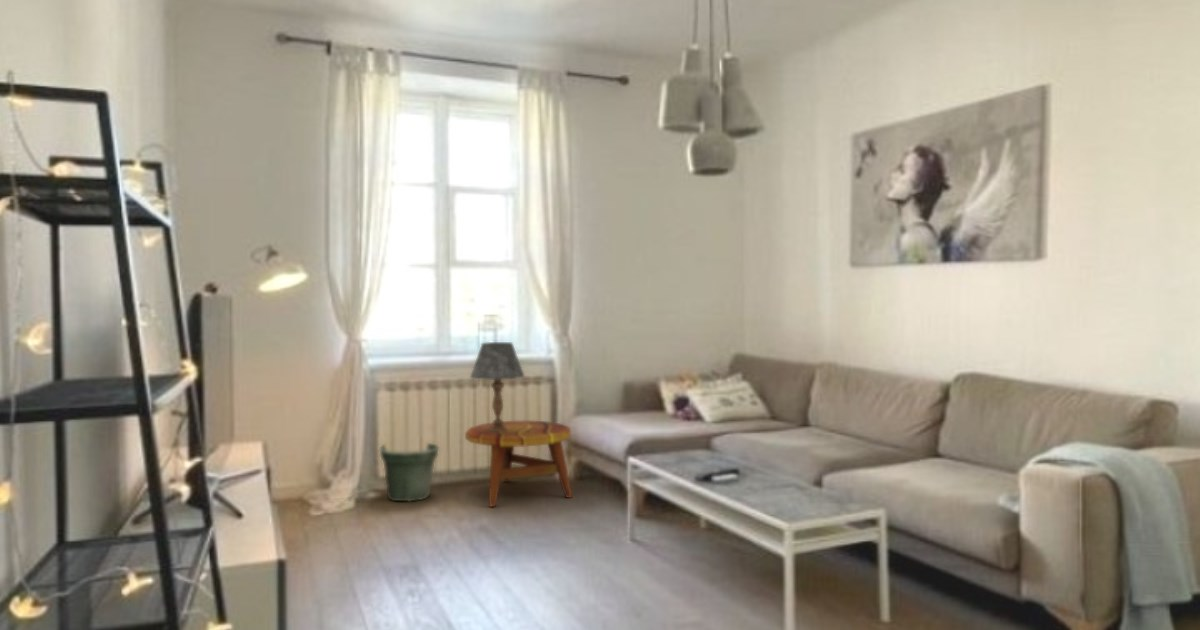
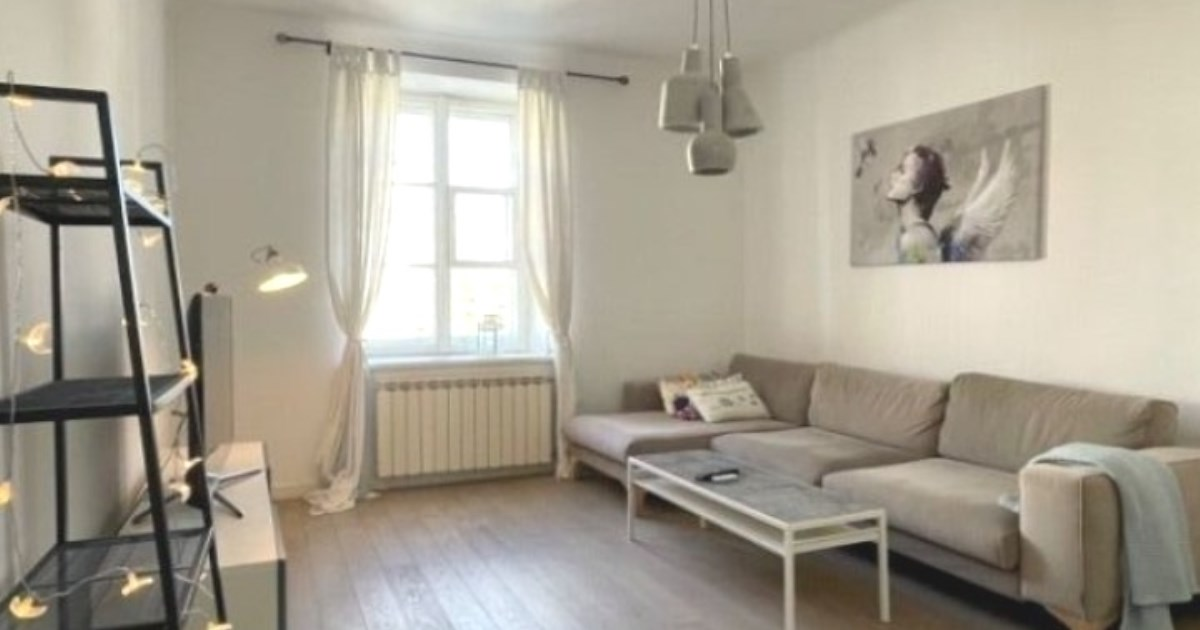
- side table [464,420,573,508]
- flower pot [378,442,441,503]
- table lamp [469,341,525,431]
